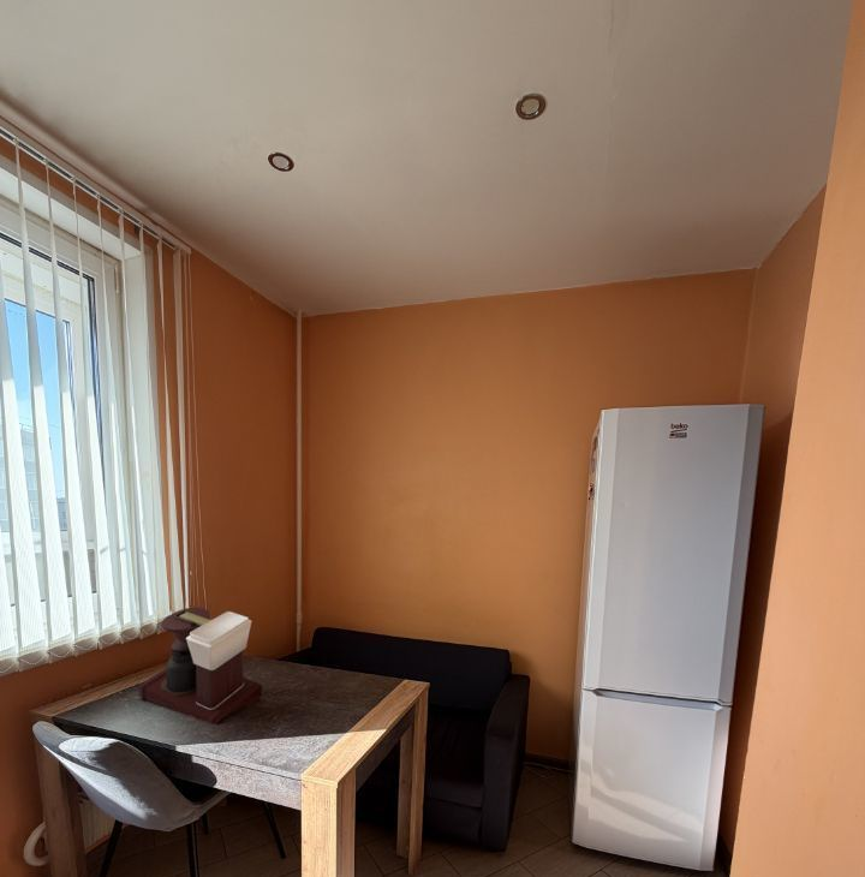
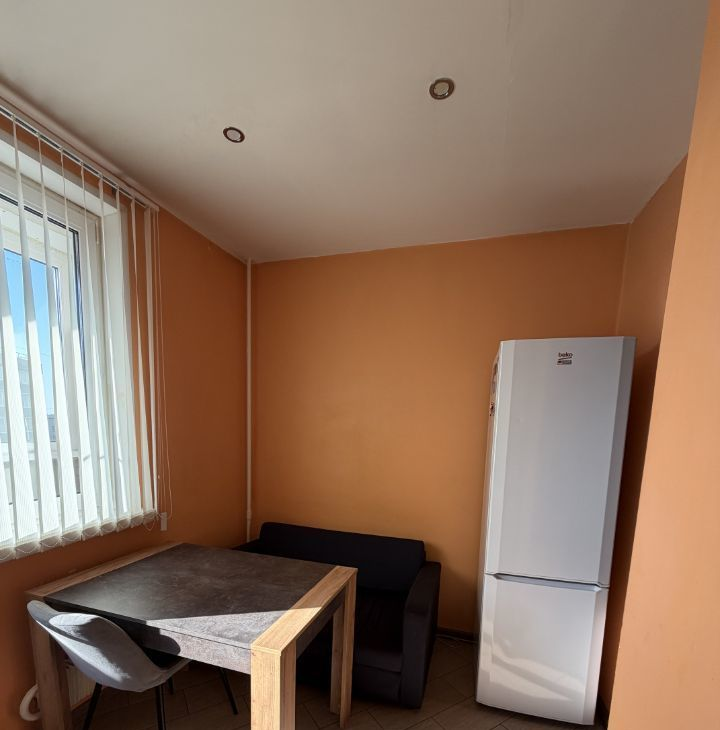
- coffee maker [138,607,263,726]
